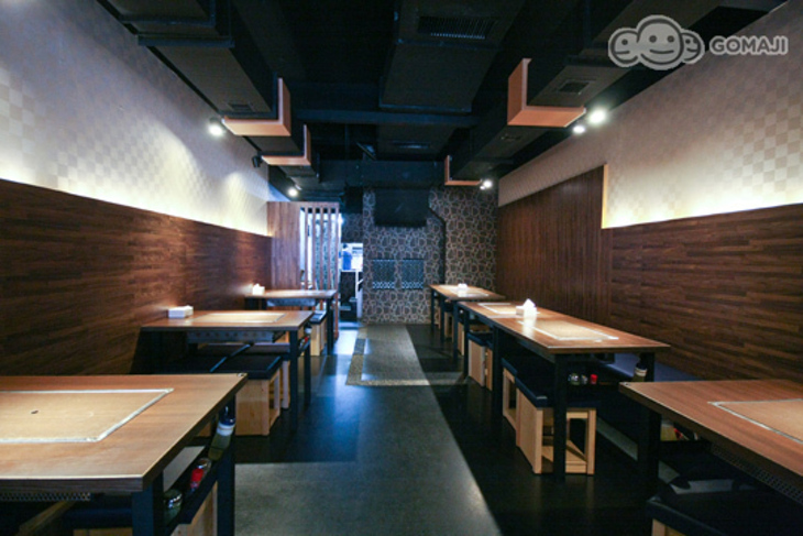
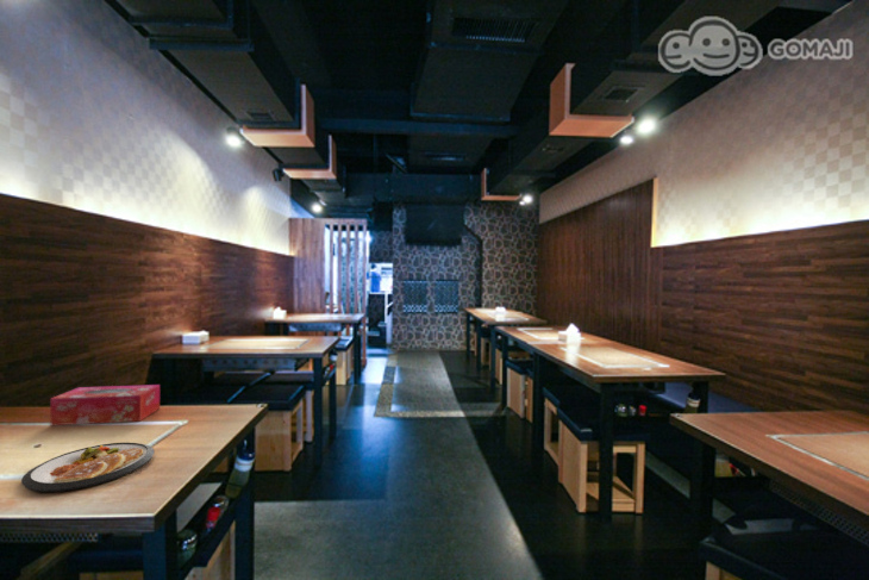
+ dish [20,442,156,493]
+ tissue box [49,383,161,426]
